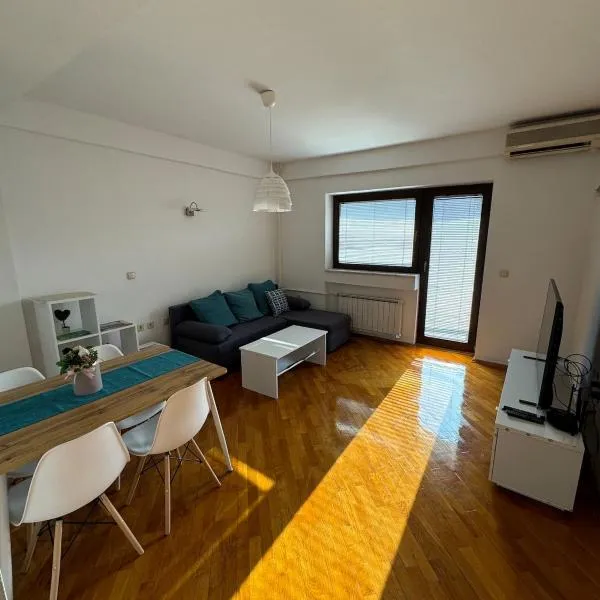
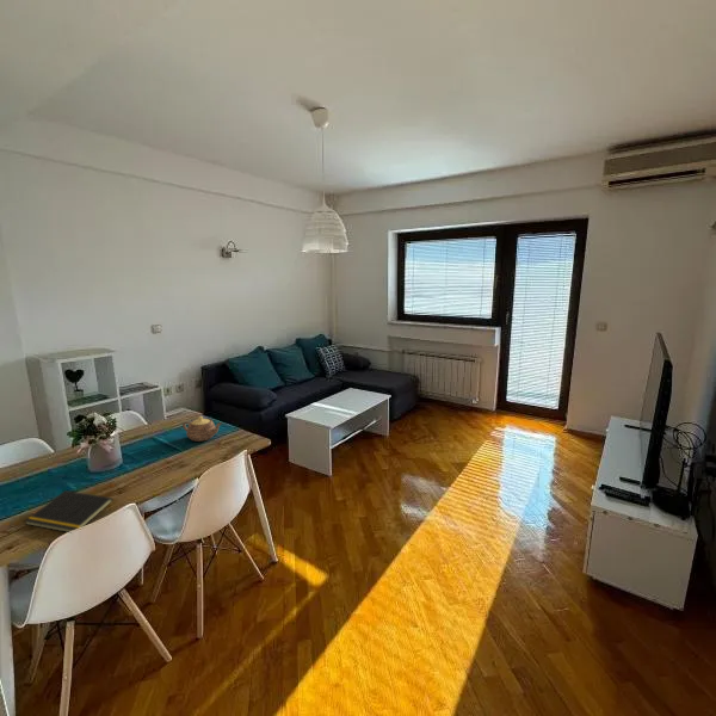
+ teapot [181,415,222,443]
+ notepad [24,489,115,533]
